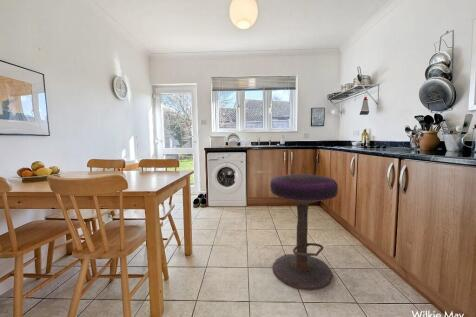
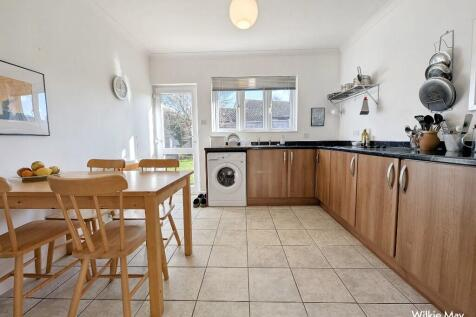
- stool [269,173,339,291]
